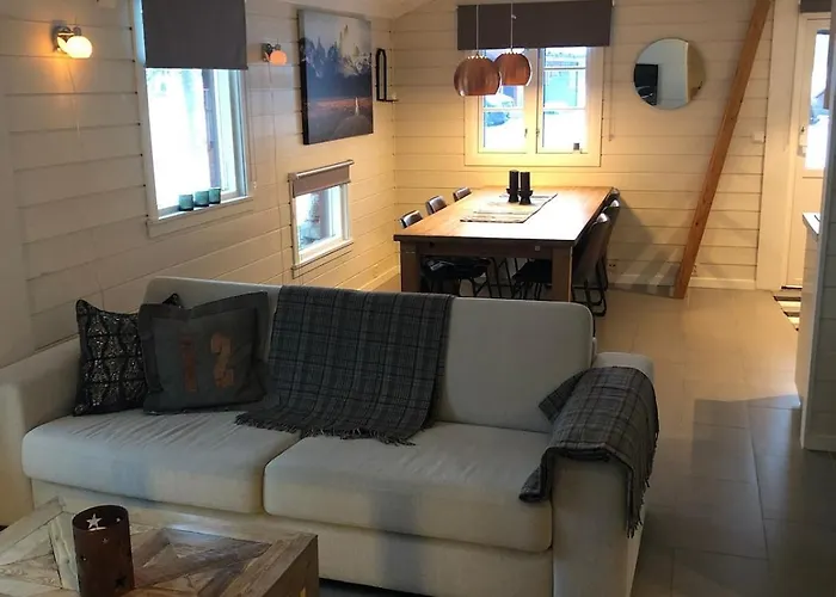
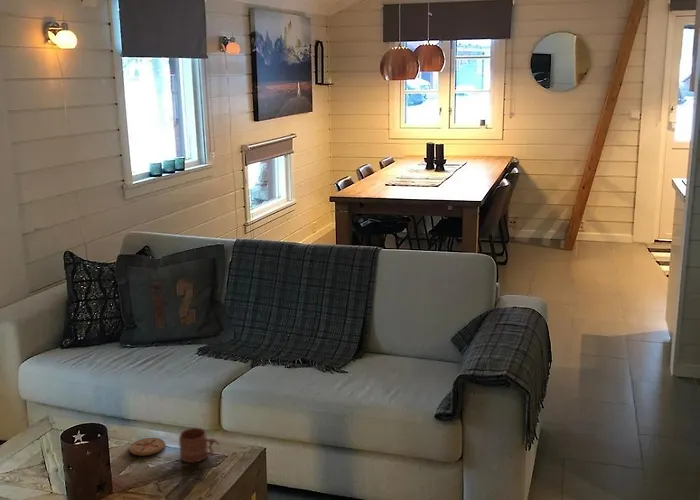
+ mug [178,427,220,464]
+ coaster [128,437,166,457]
